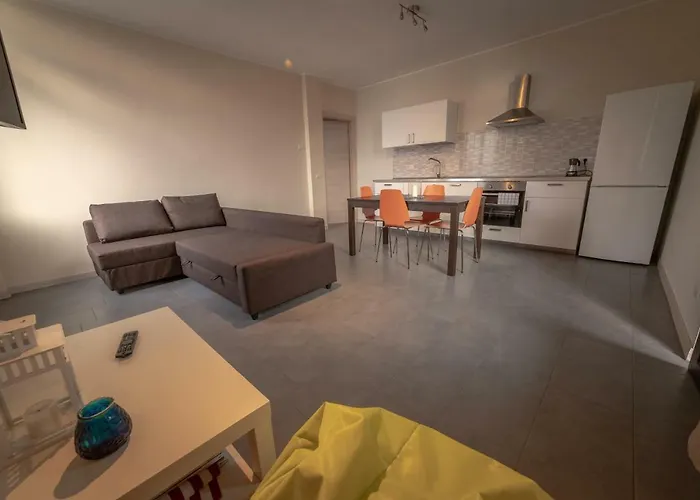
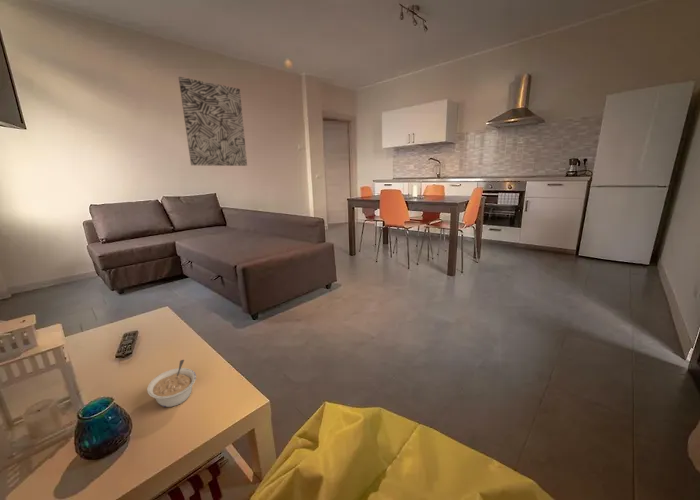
+ legume [146,359,197,408]
+ wall art [178,76,248,167]
